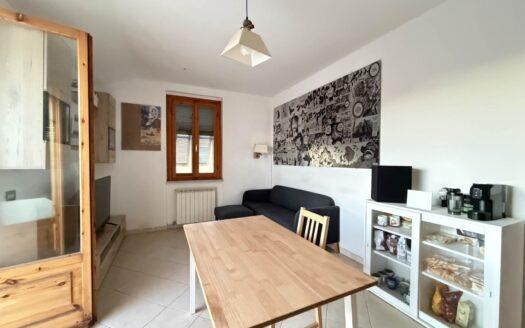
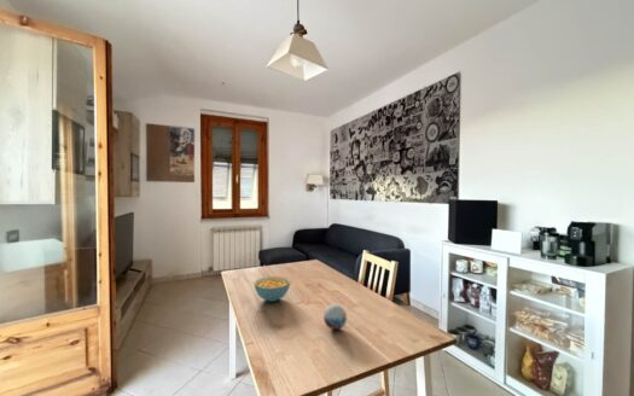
+ cereal bowl [252,275,292,303]
+ decorative orb [322,303,348,331]
